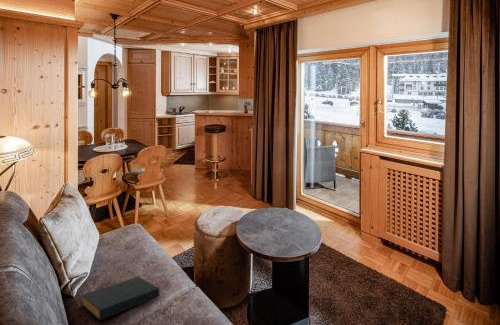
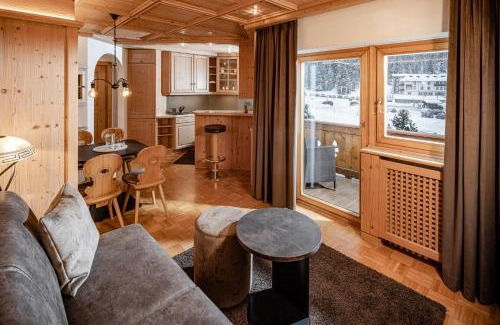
- hardback book [80,276,160,321]
